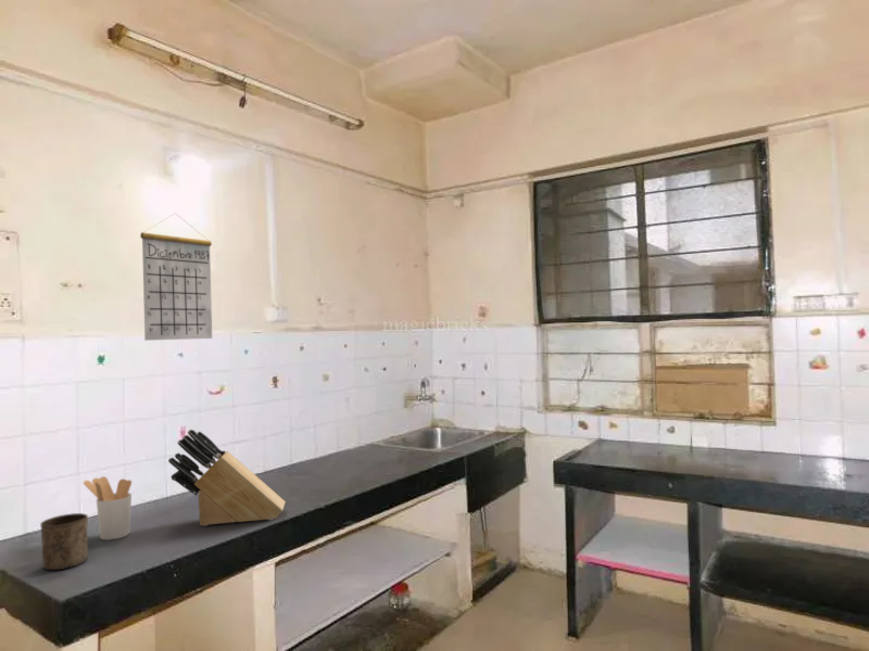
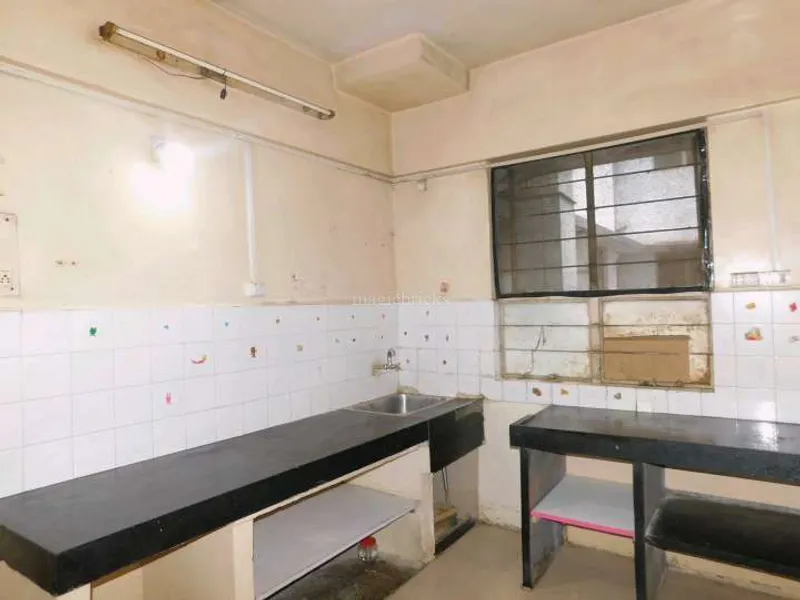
- calendar [139,212,213,342]
- knife block [167,429,287,527]
- cup [39,512,89,571]
- utensil holder [83,475,133,541]
